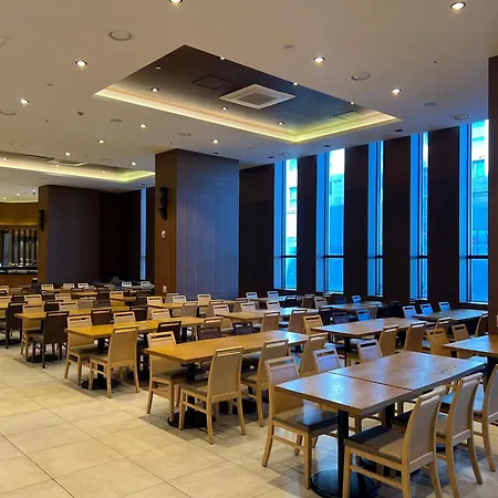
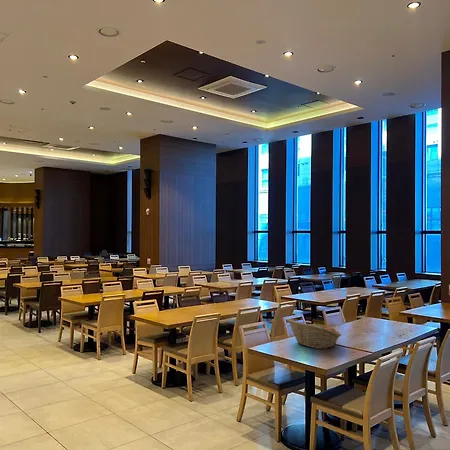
+ fruit basket [286,318,342,350]
